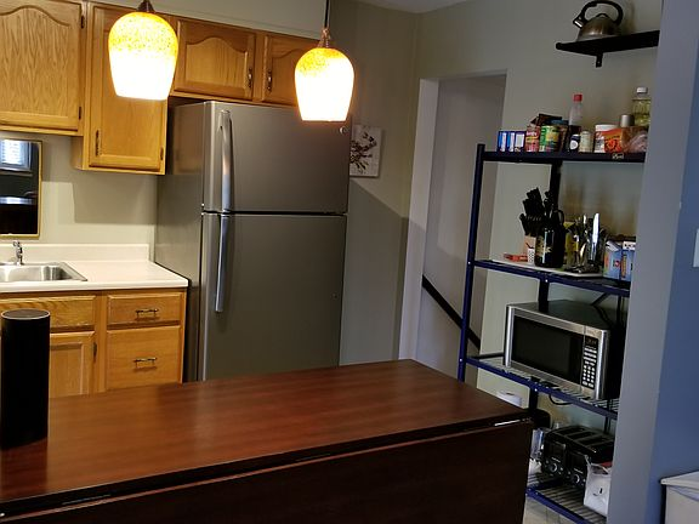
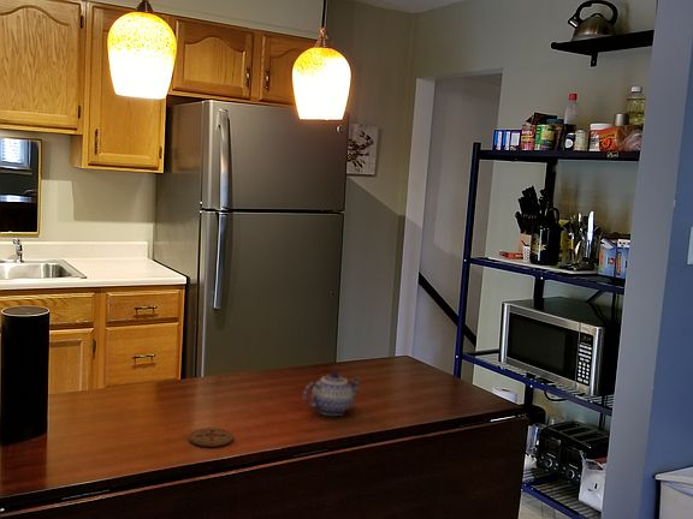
+ teapot [302,370,362,417]
+ coaster [188,426,235,448]
